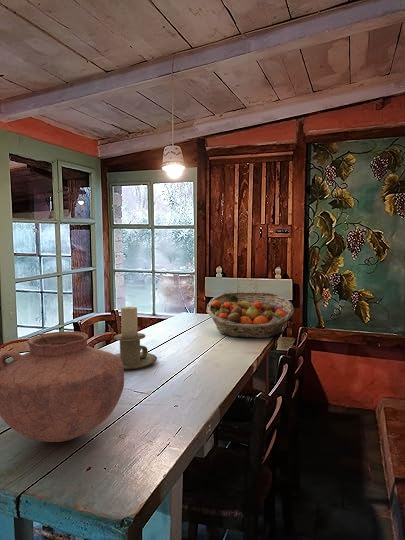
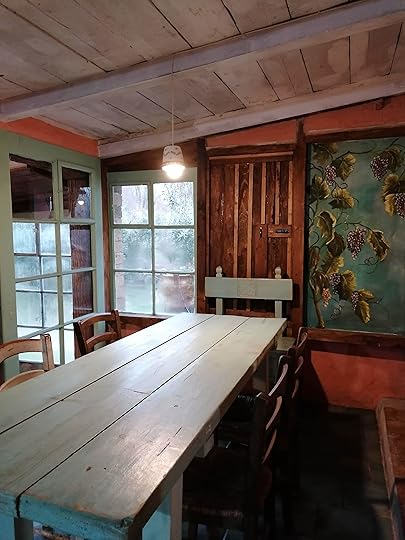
- fruit basket [206,291,295,339]
- vase [0,330,125,443]
- candle holder [113,306,158,370]
